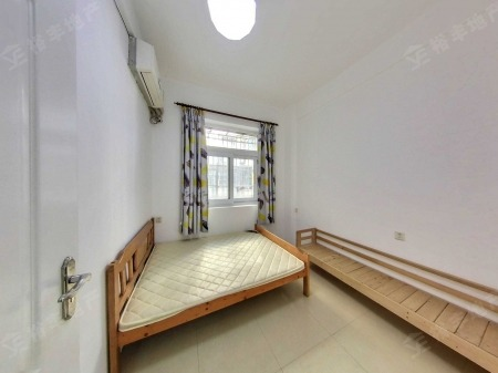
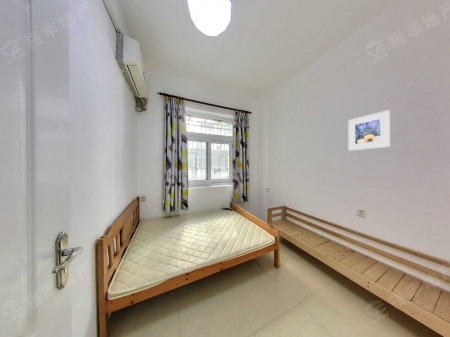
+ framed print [347,109,391,152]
